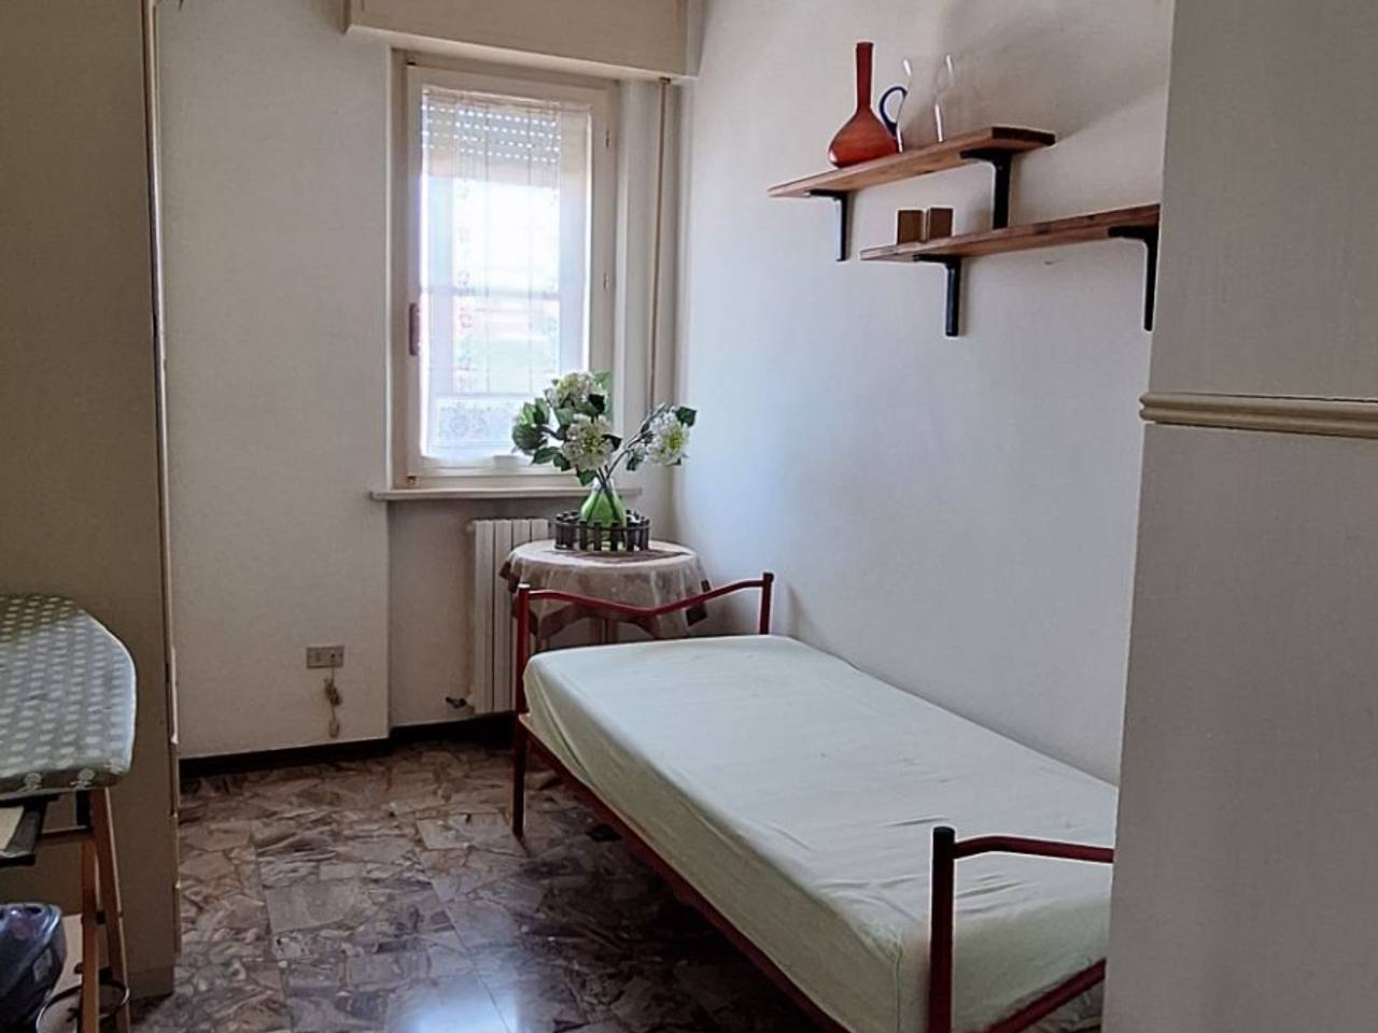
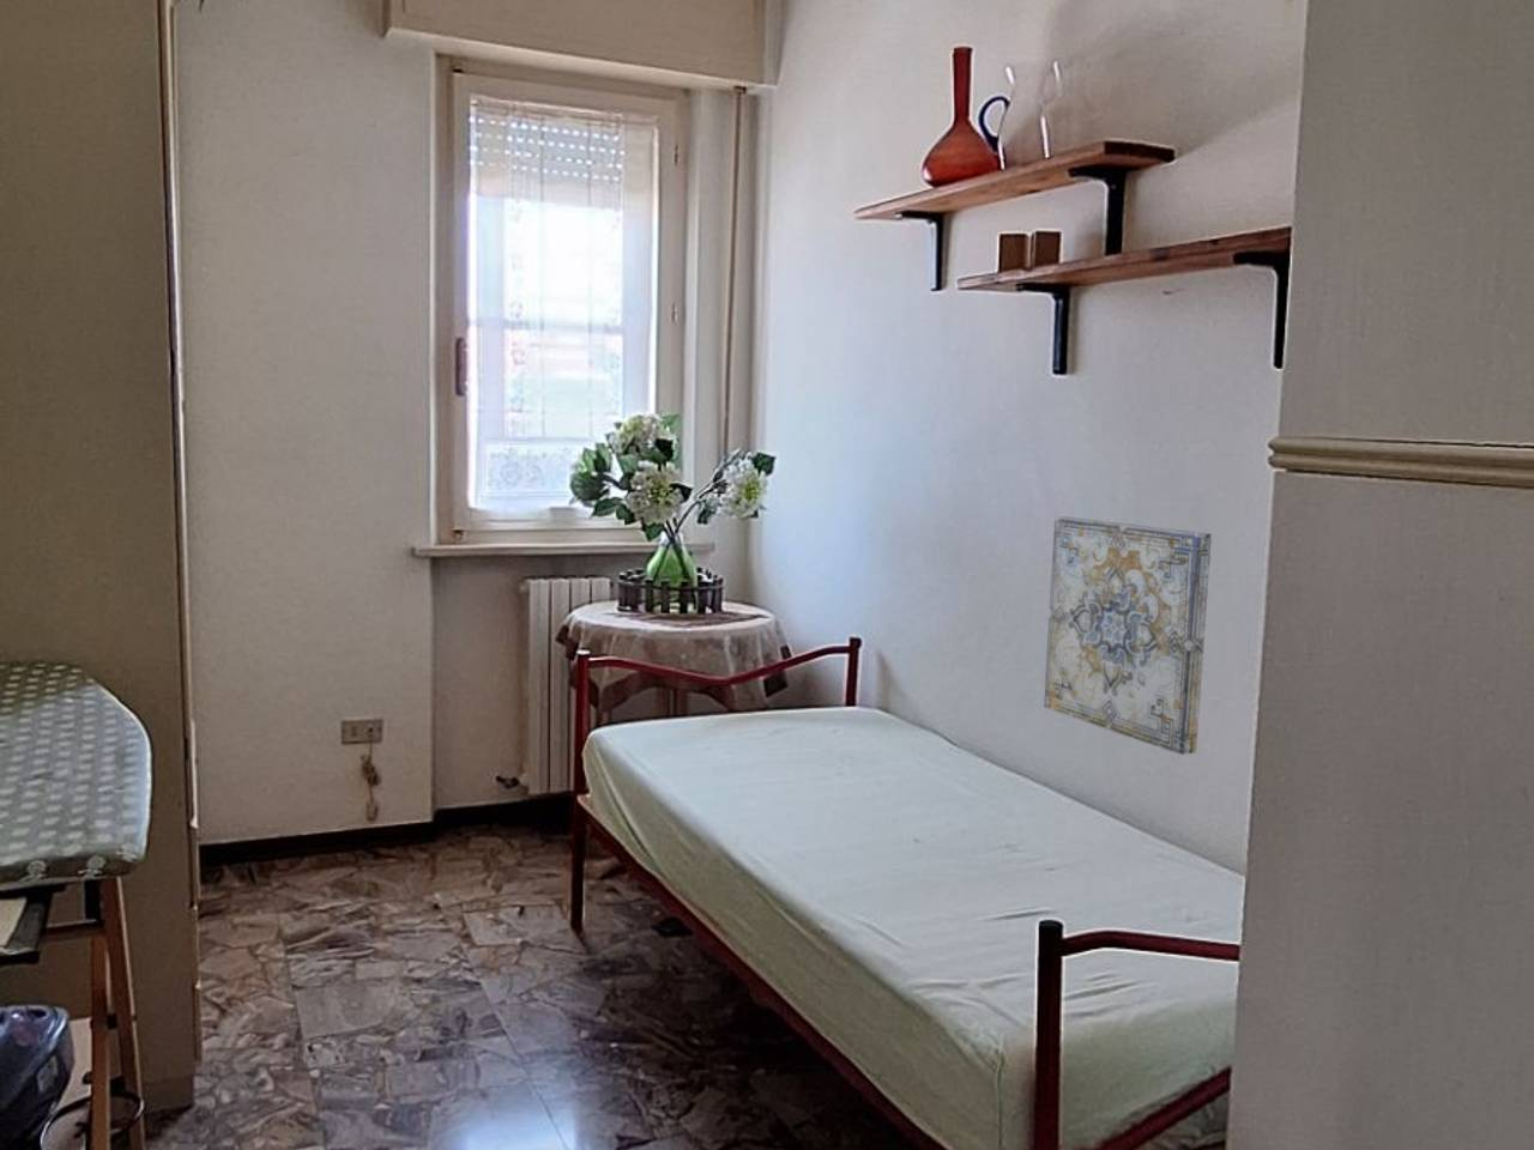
+ wall art [1042,515,1213,756]
